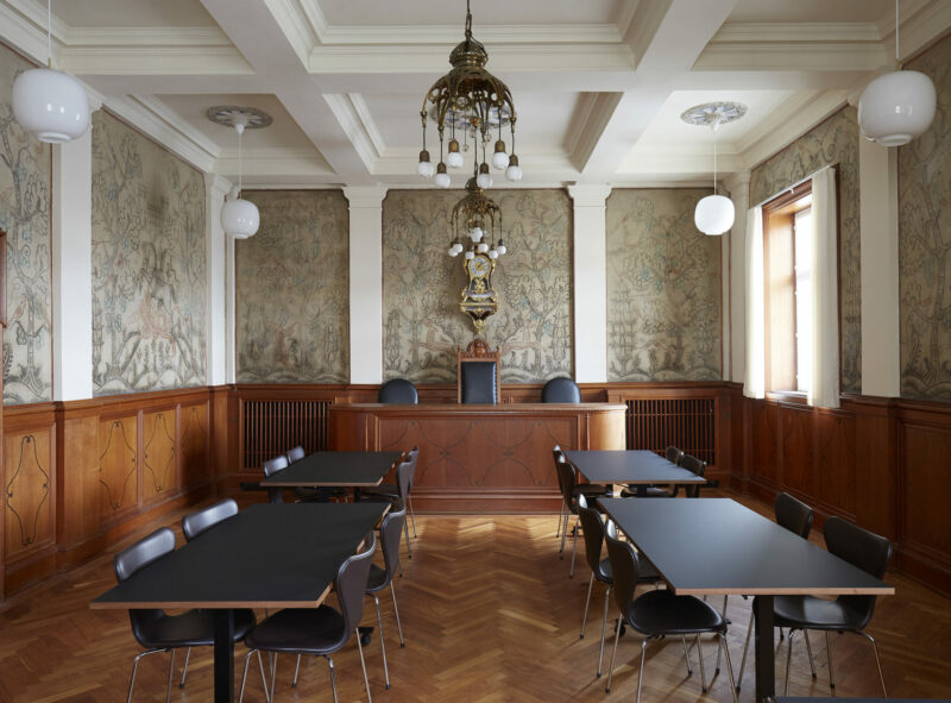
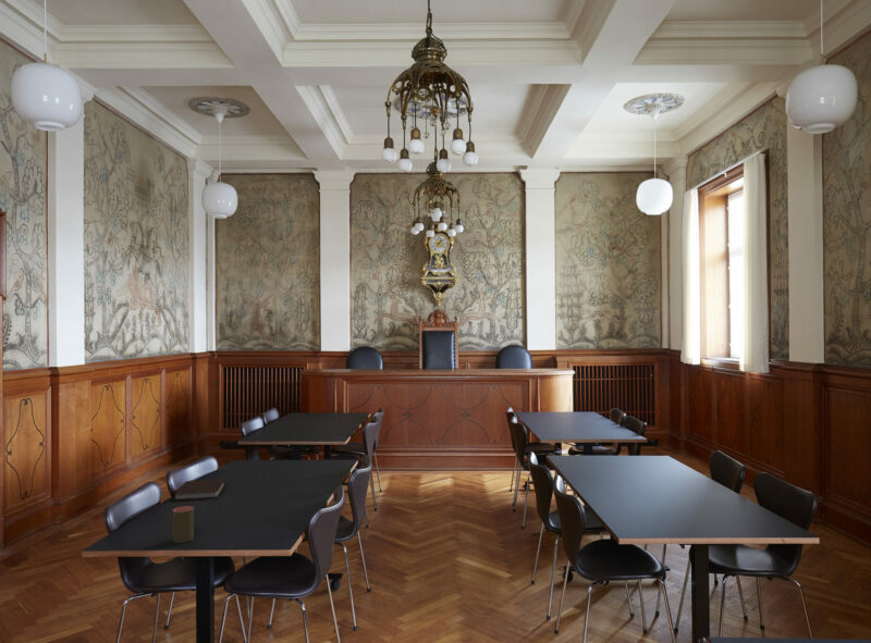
+ cup [172,505,195,544]
+ notebook [172,478,226,502]
